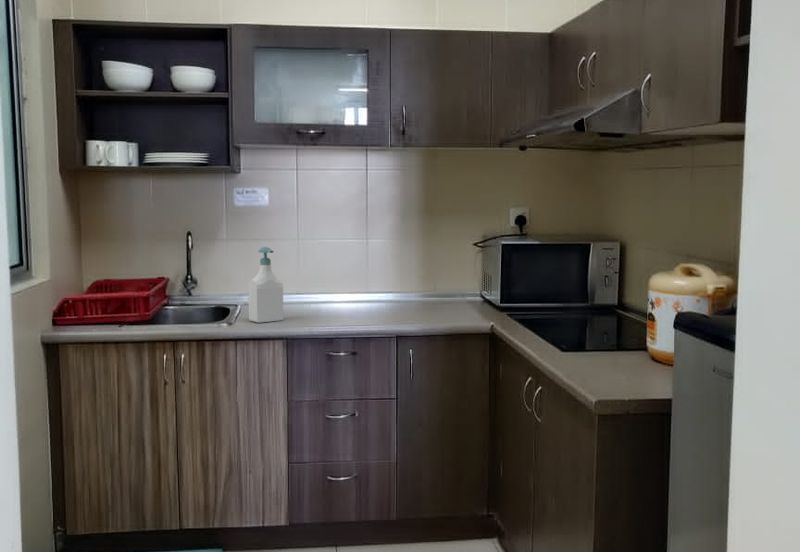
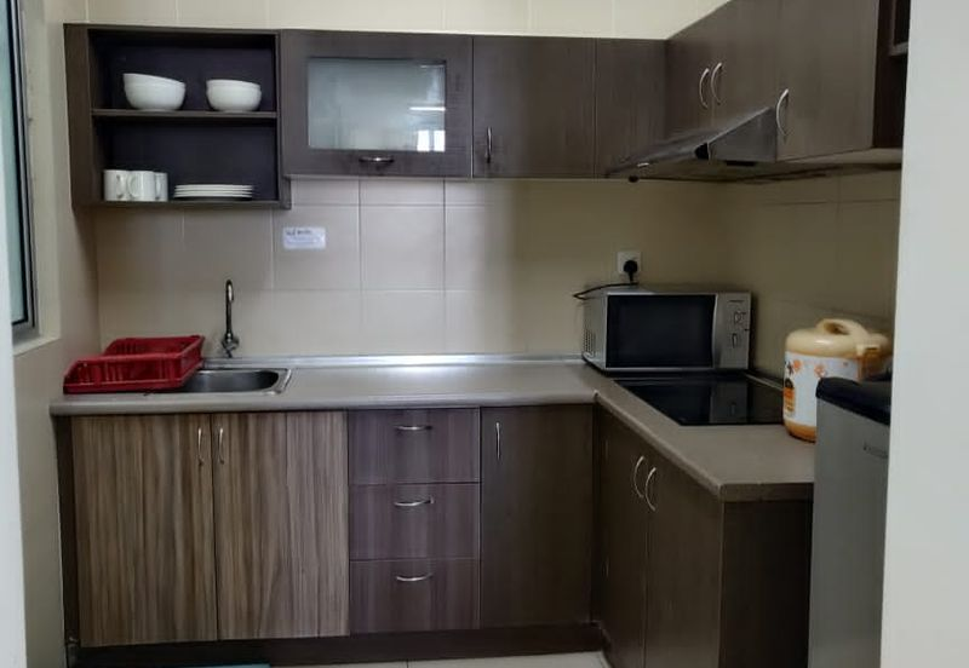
- soap bottle [247,246,284,324]
